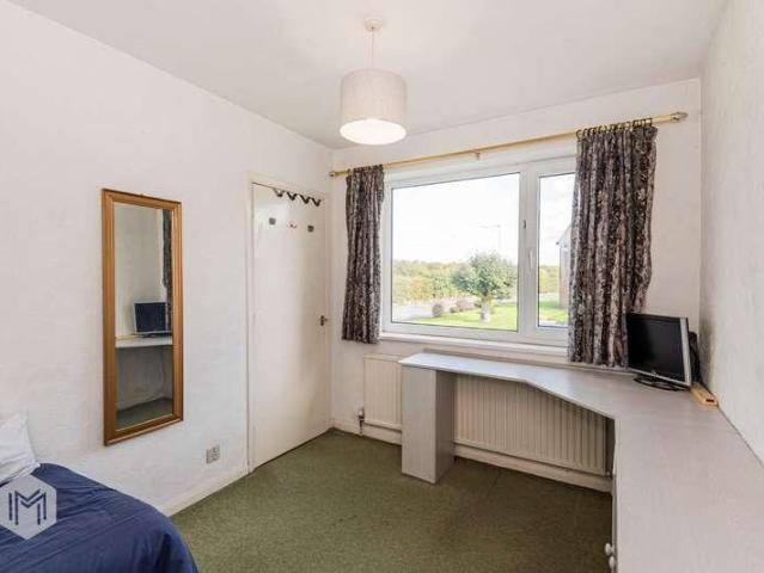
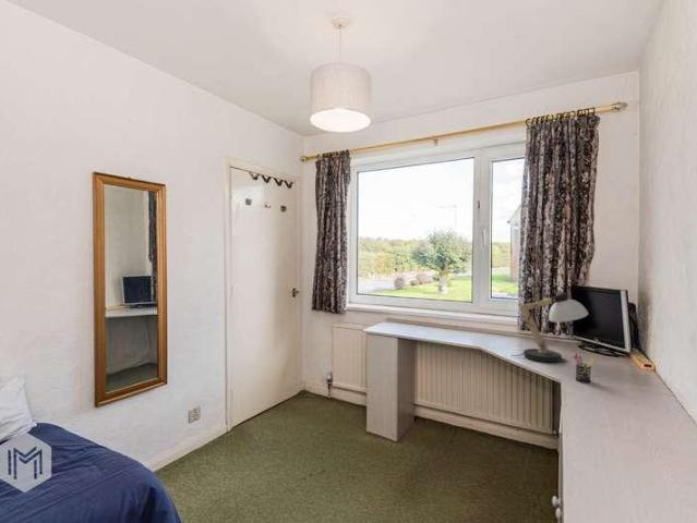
+ pen holder [573,352,594,384]
+ desk lamp [510,289,589,363]
